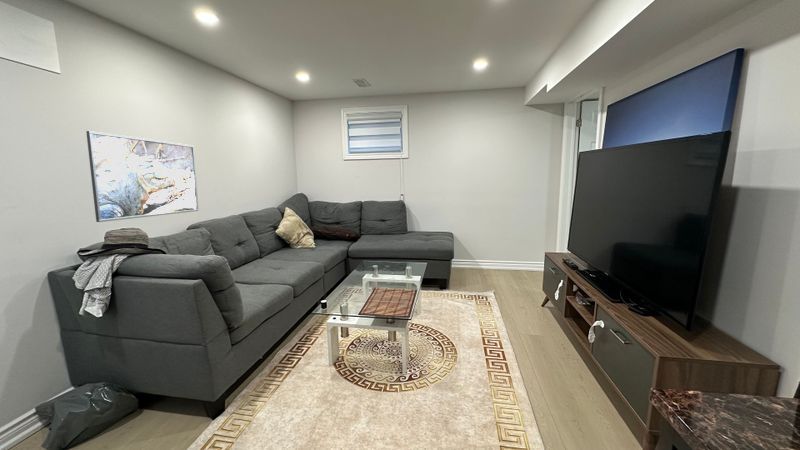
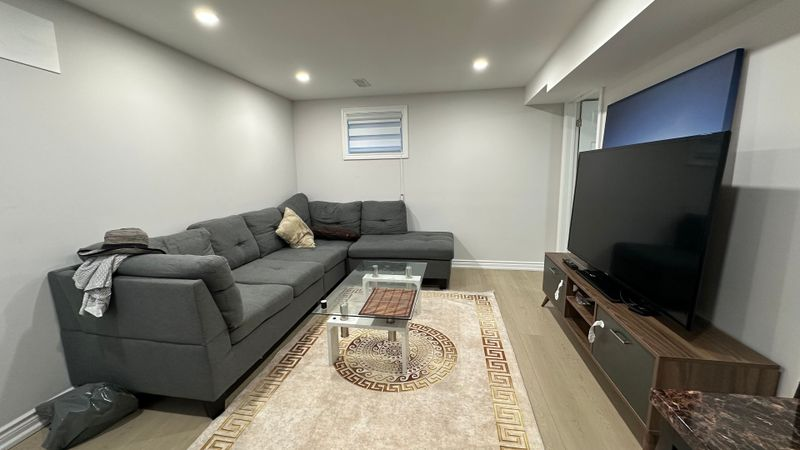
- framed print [85,130,199,223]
